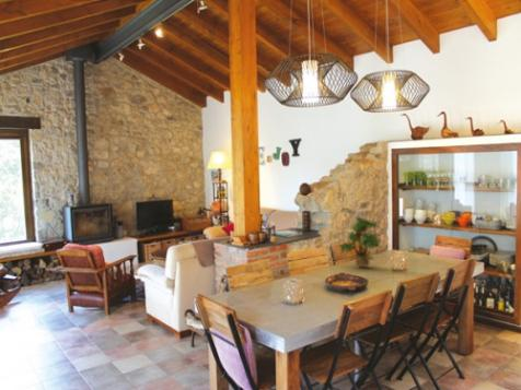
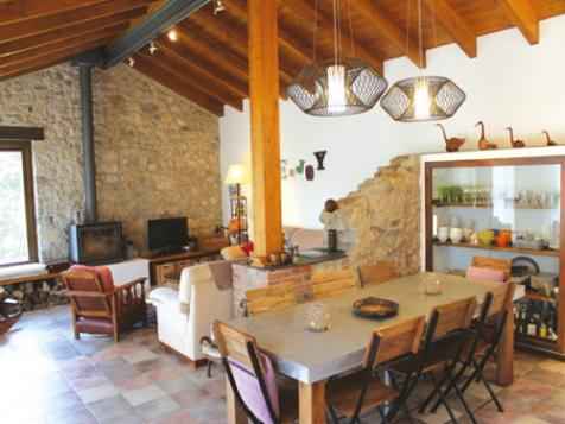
- flower bouquet [338,216,381,269]
